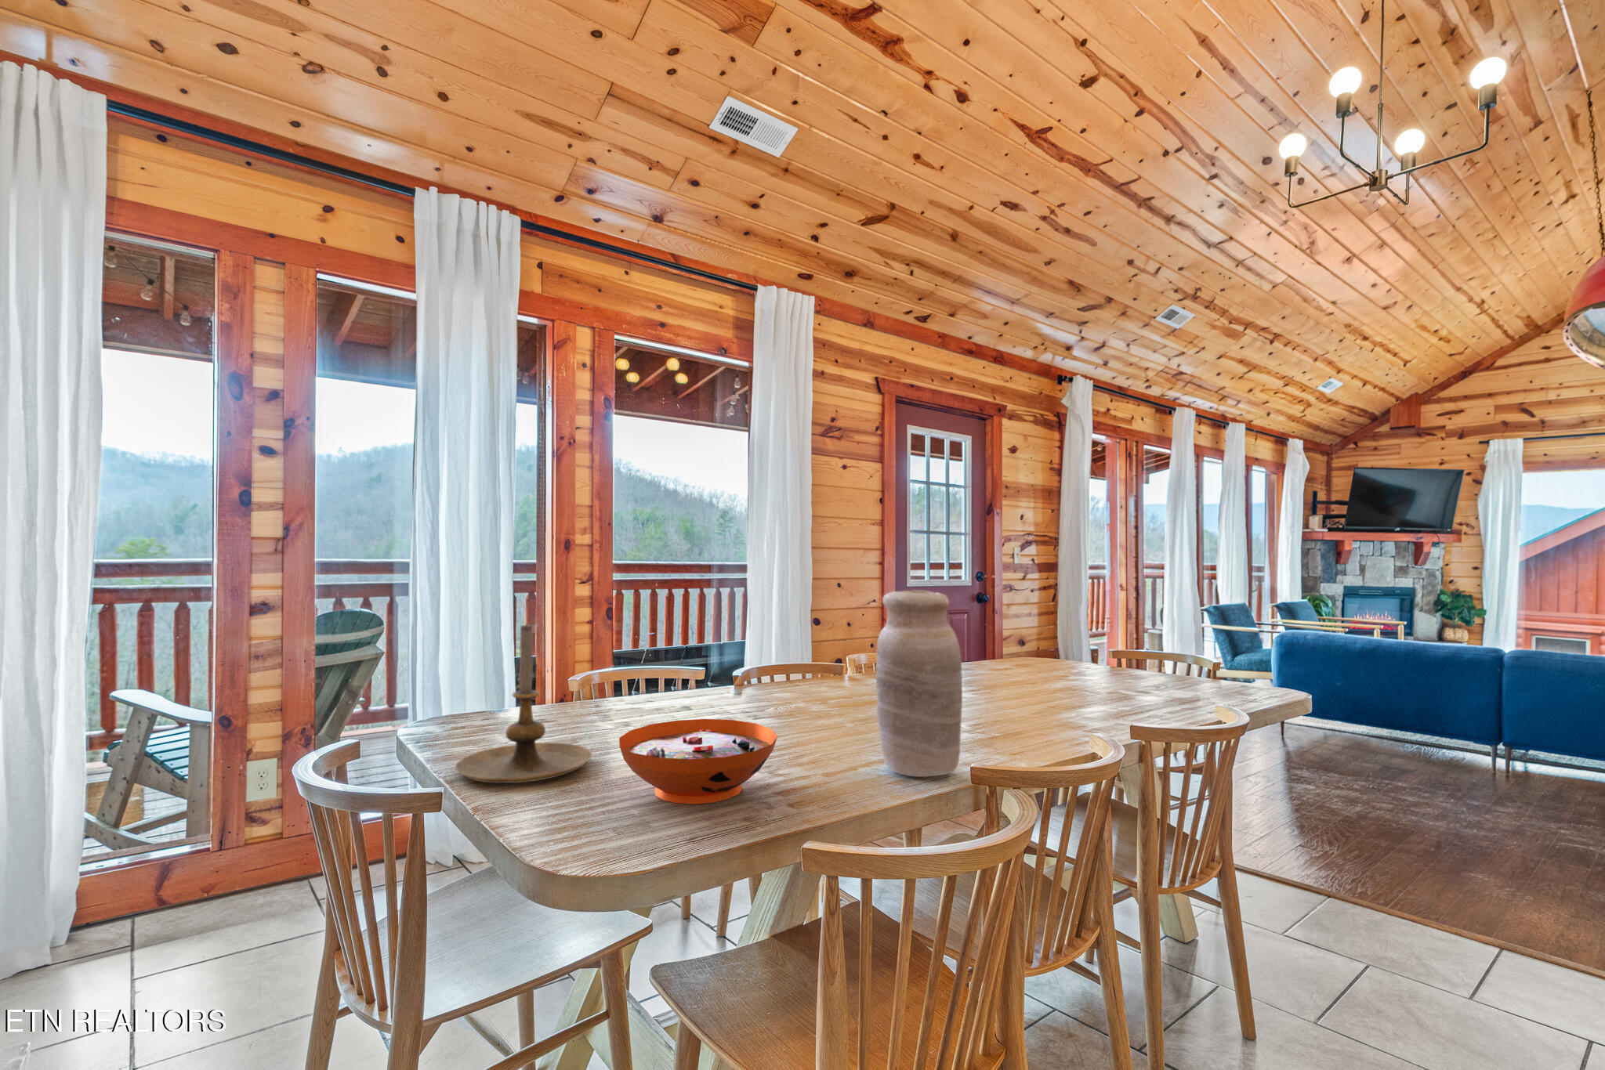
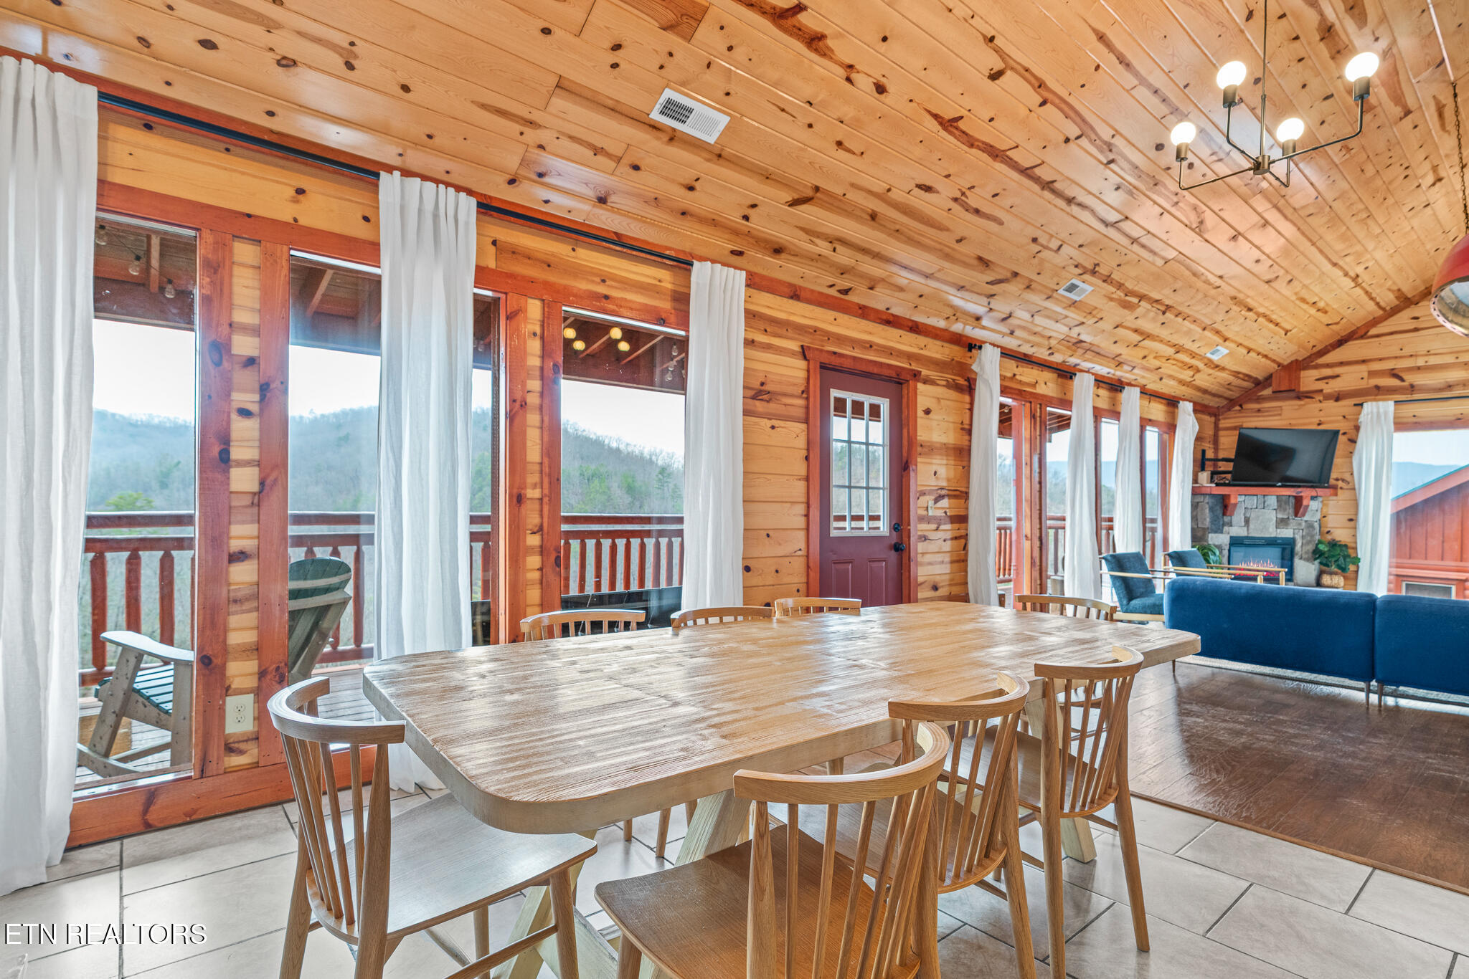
- candle holder [455,622,592,785]
- decorative bowl [619,718,779,805]
- vase [875,589,964,777]
